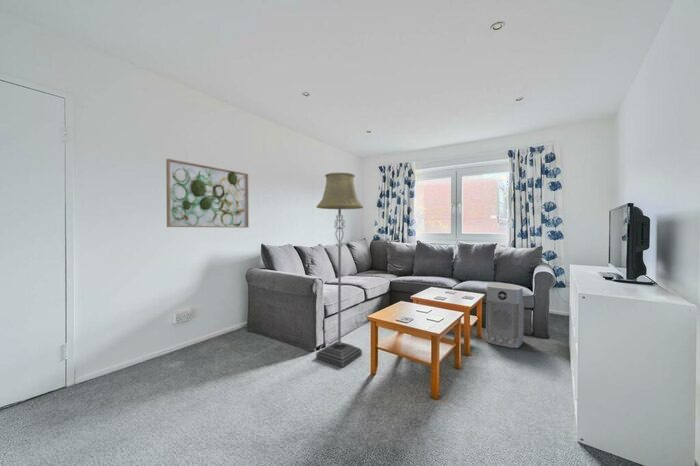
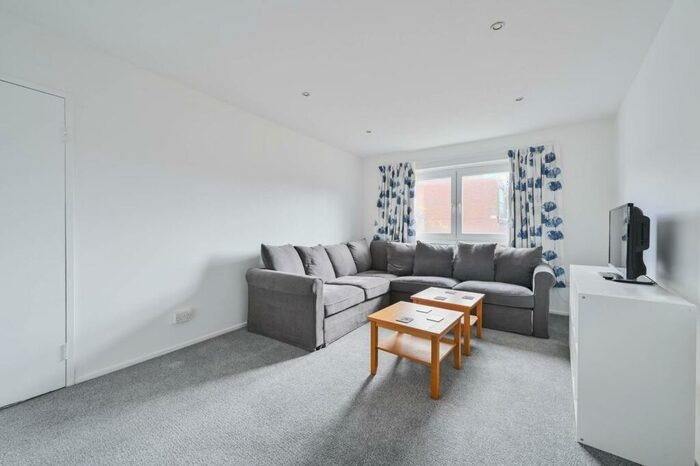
- wall art [165,158,250,229]
- floor lamp [315,172,364,368]
- air purifier [485,282,525,349]
